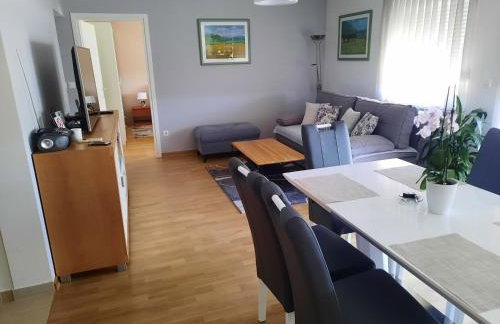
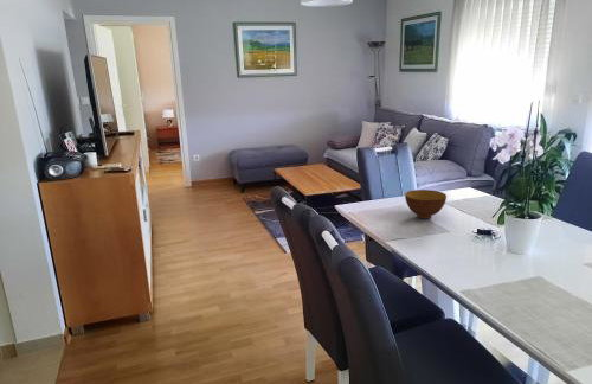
+ bowl [404,188,448,219]
